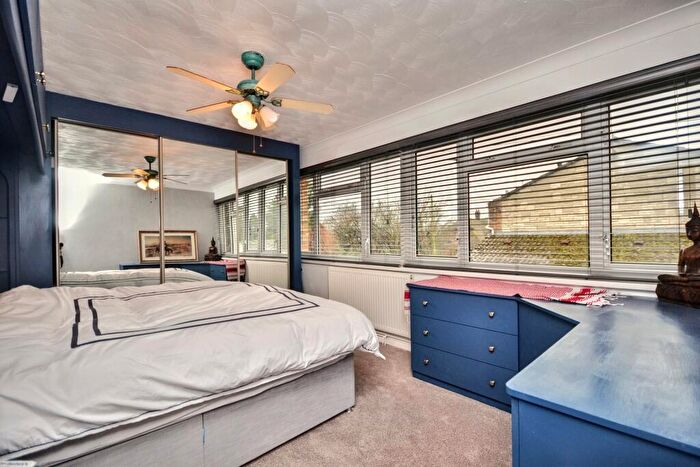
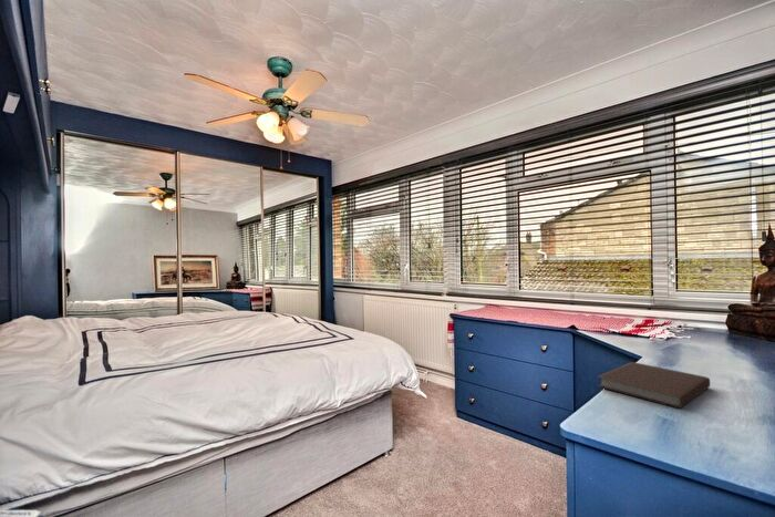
+ notebook [596,361,711,410]
